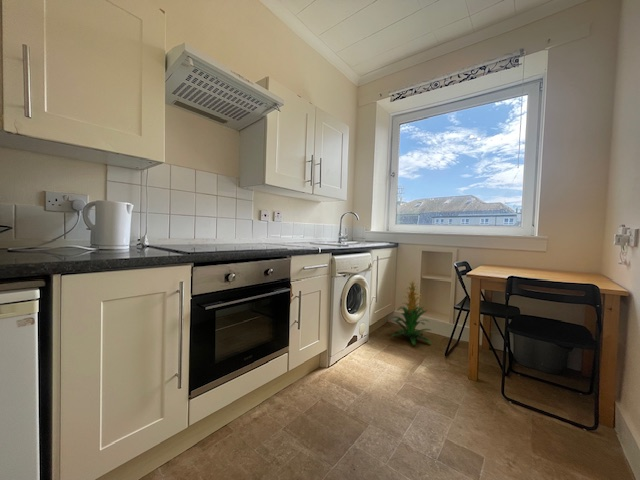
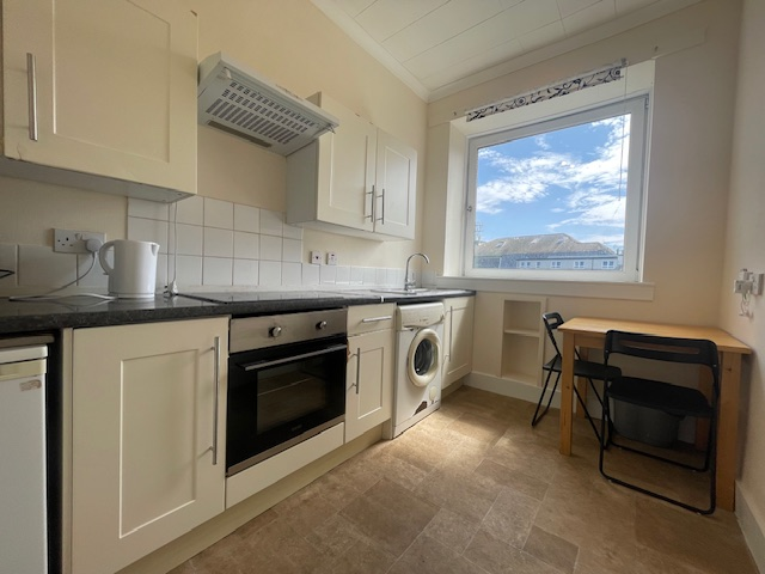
- indoor plant [390,278,433,346]
